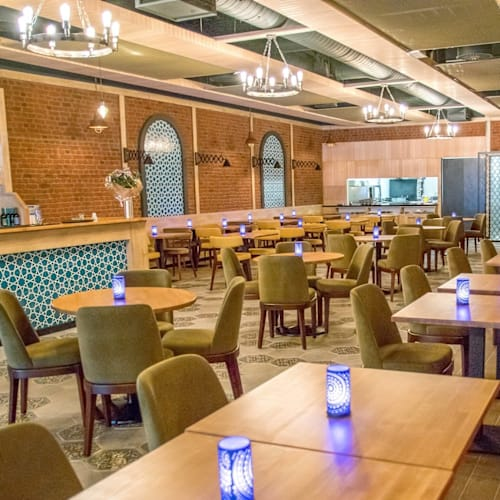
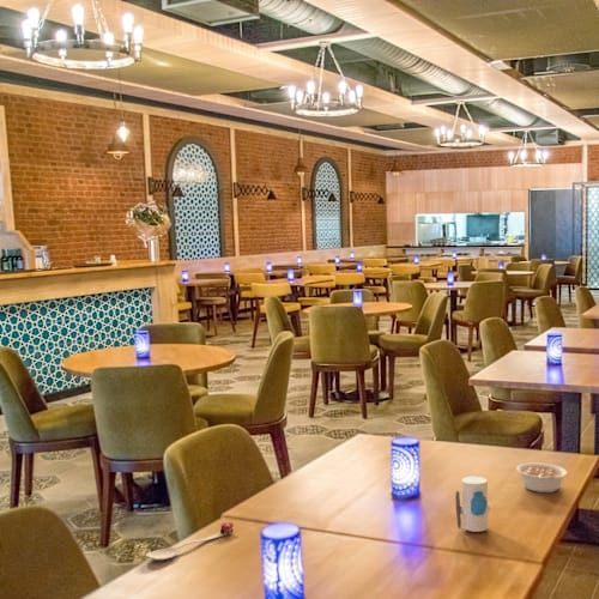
+ spoon [145,521,236,561]
+ toy [454,476,491,533]
+ legume [515,462,568,494]
